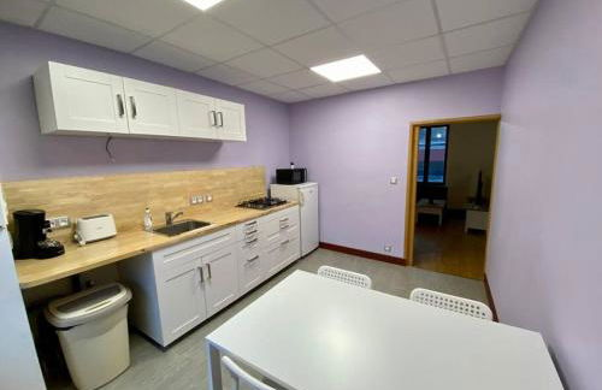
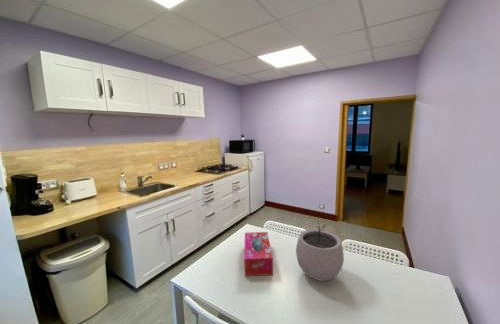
+ tissue box [243,231,274,277]
+ plant pot [295,221,345,282]
